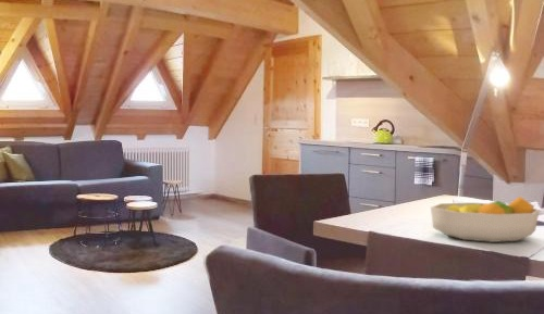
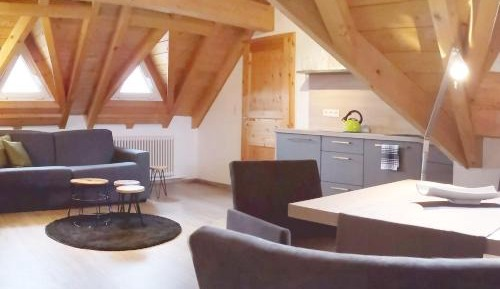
- fruit bowl [430,196,541,243]
